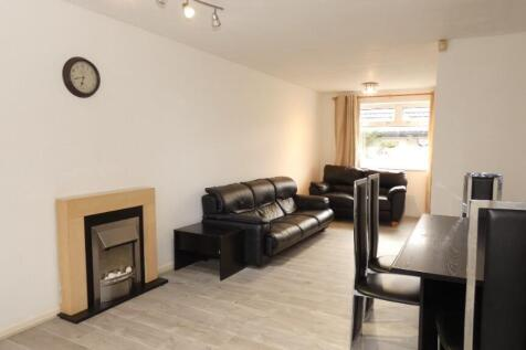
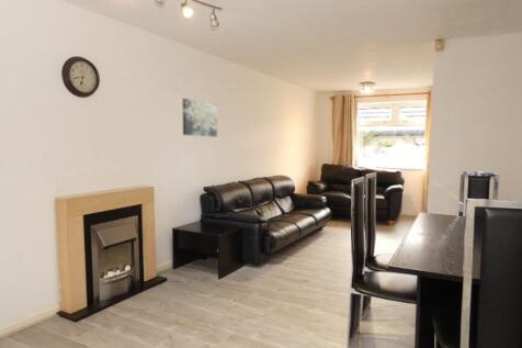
+ wall art [181,98,218,138]
